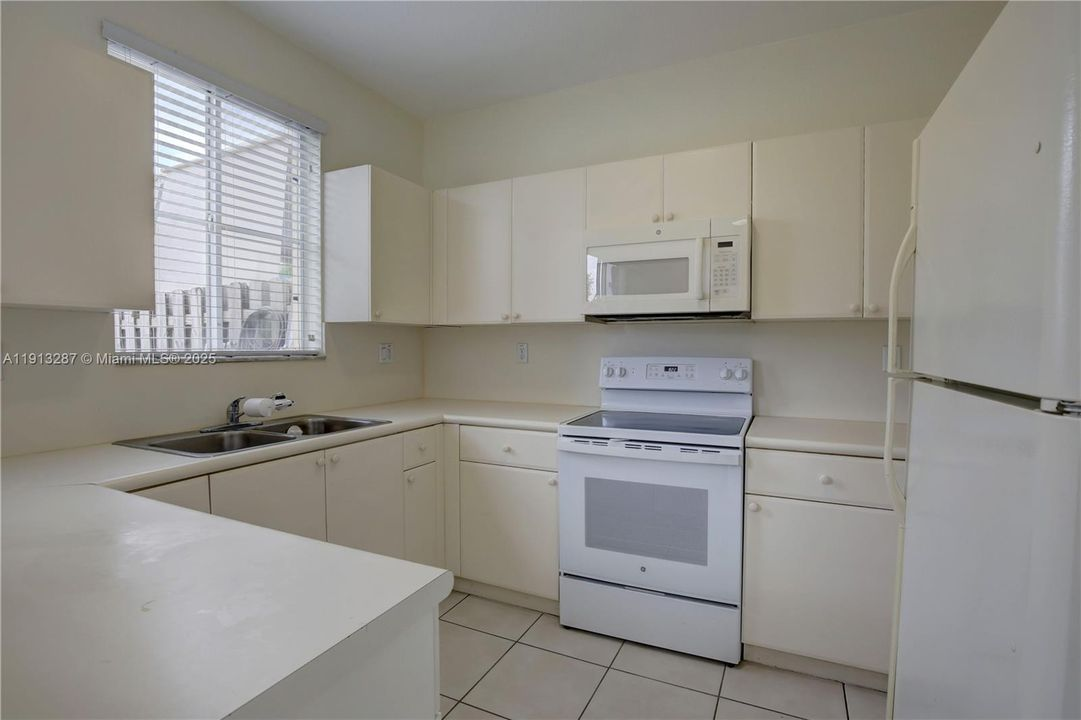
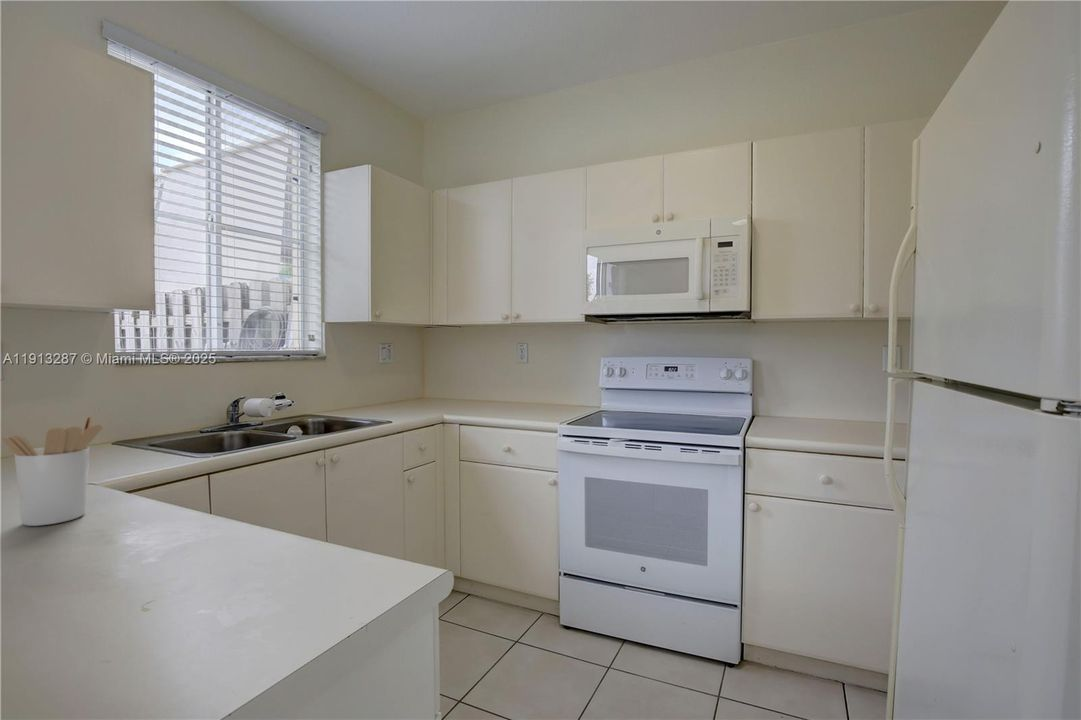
+ utensil holder [1,413,104,527]
